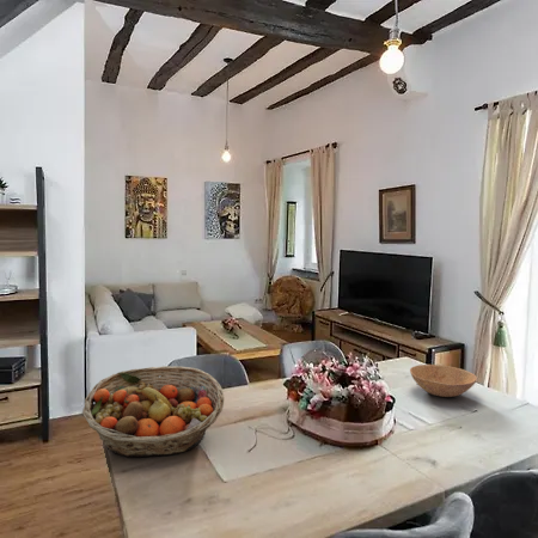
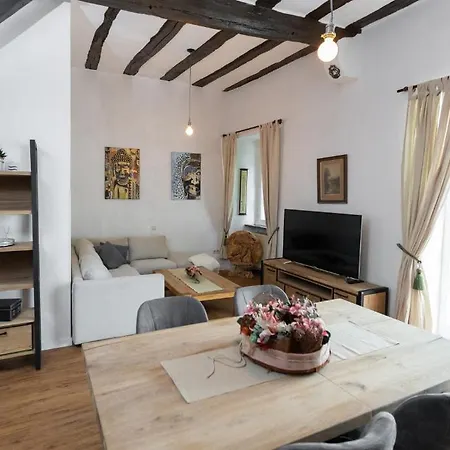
- fruit basket [81,365,225,458]
- bowl [409,363,478,398]
